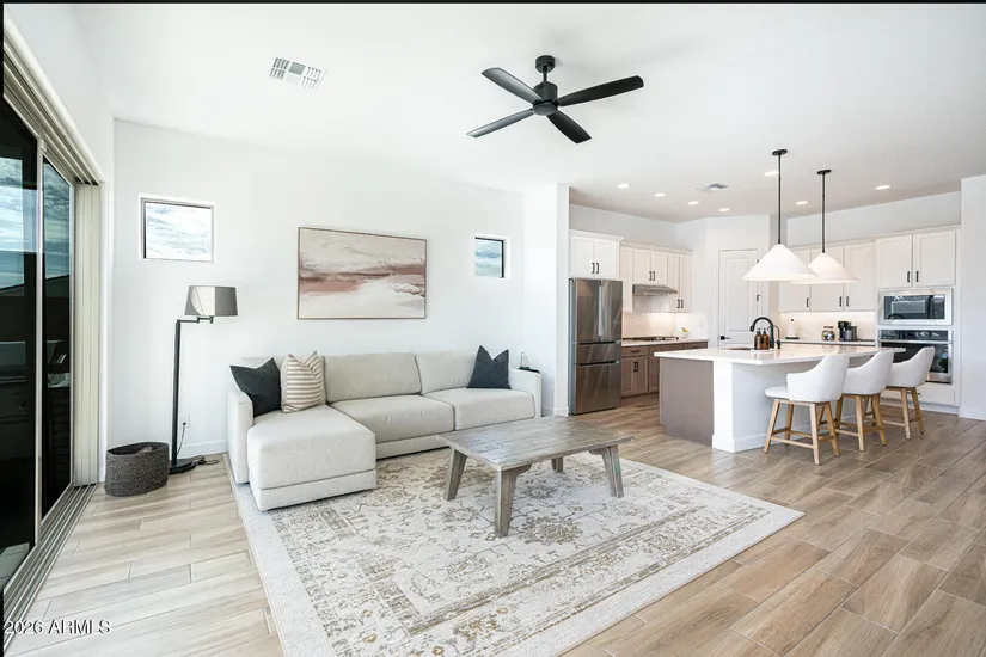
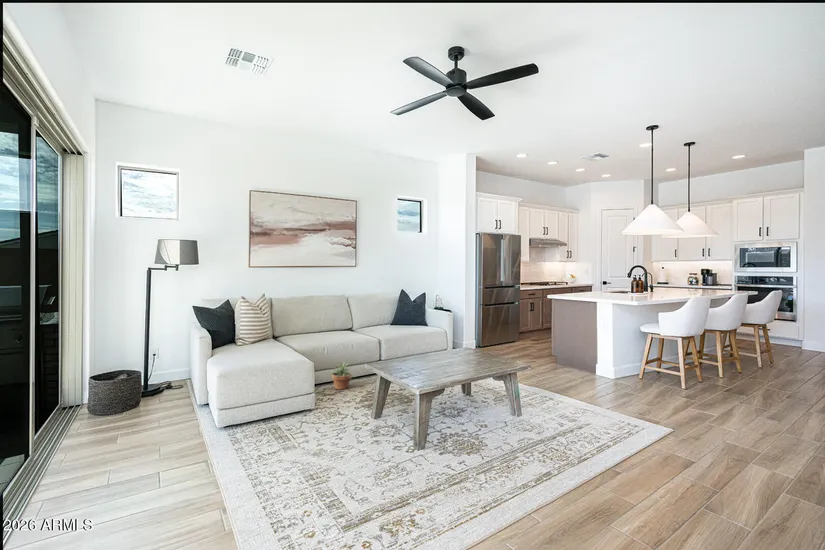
+ potted plant [330,360,356,390]
